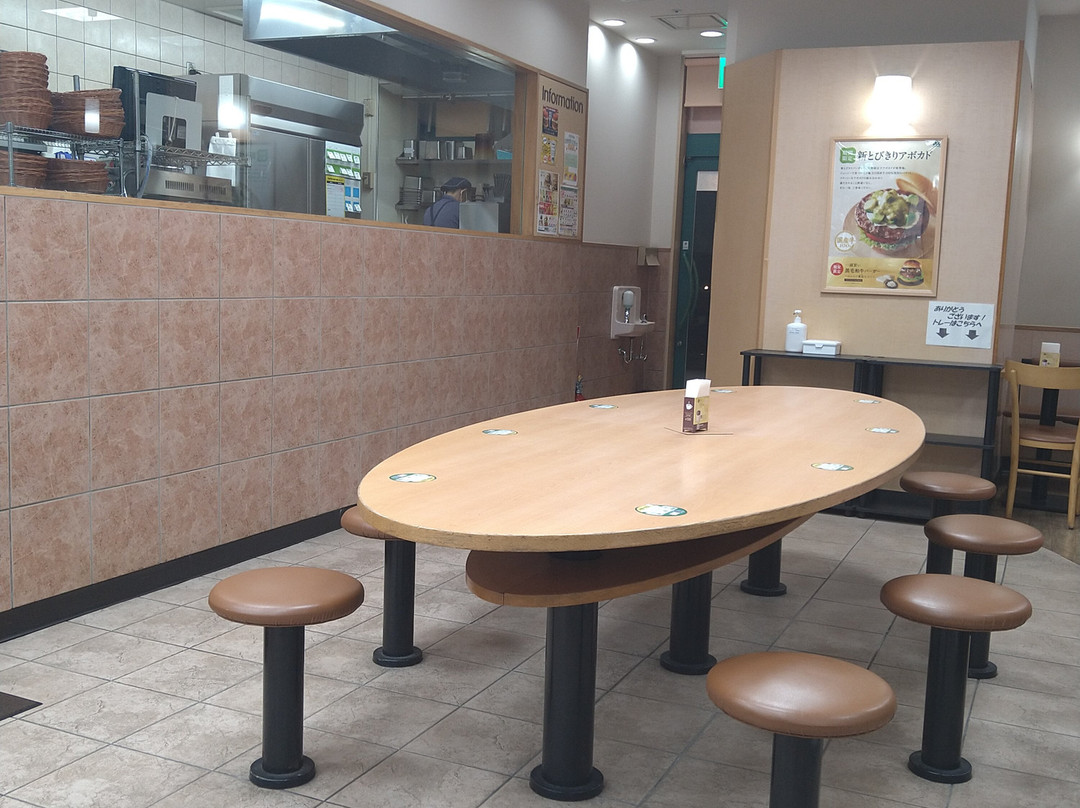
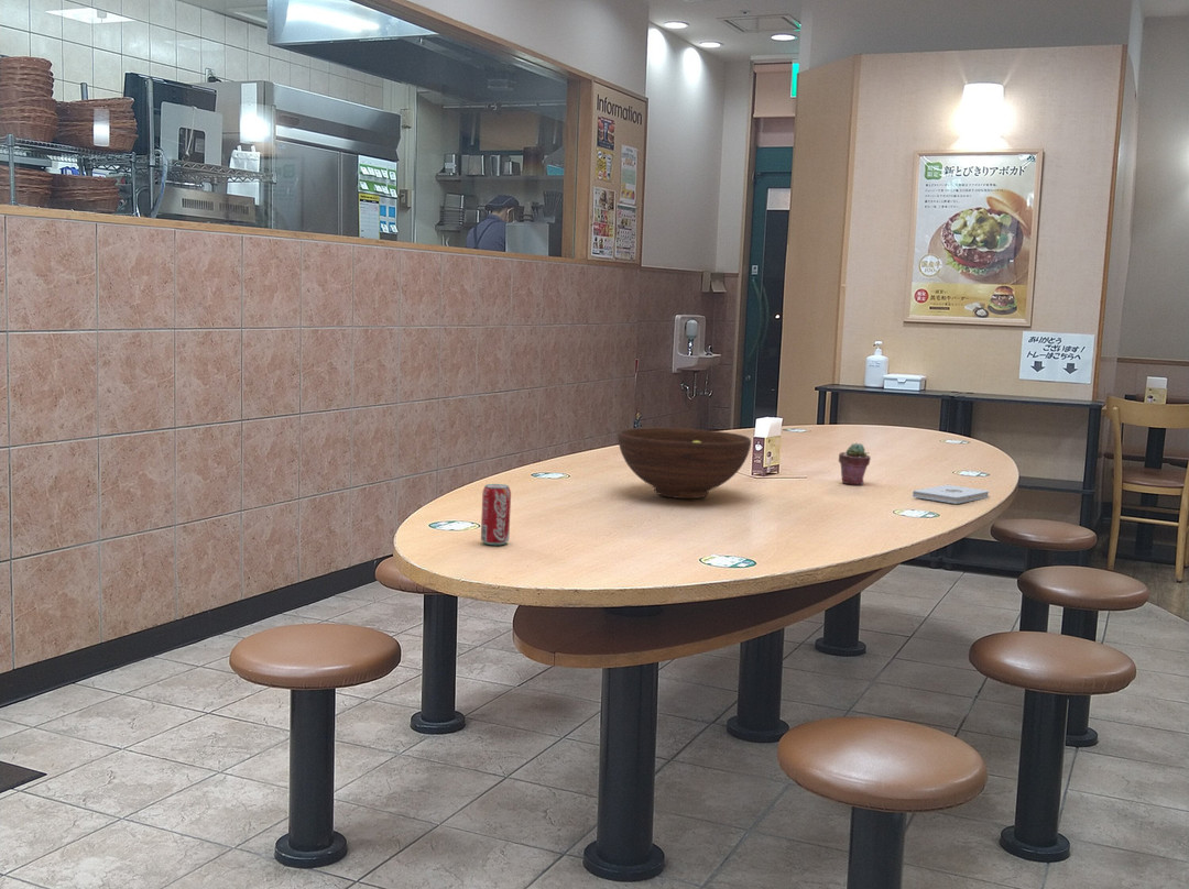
+ fruit bowl [617,427,752,500]
+ beverage can [480,483,512,546]
+ notepad [912,484,990,505]
+ potted succulent [838,442,872,486]
